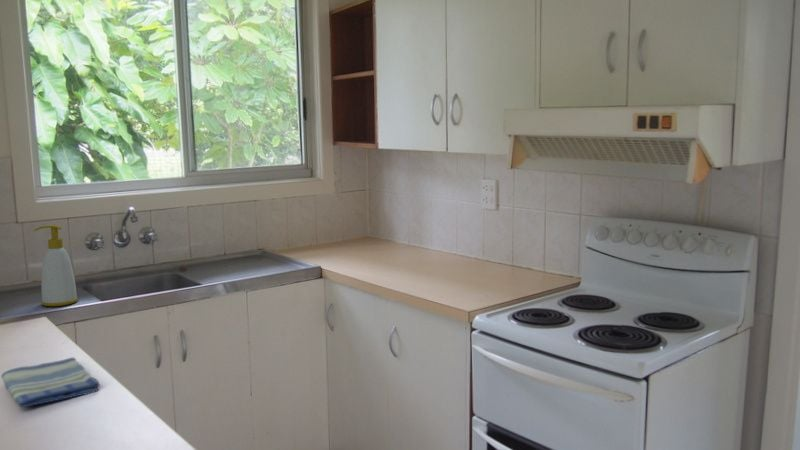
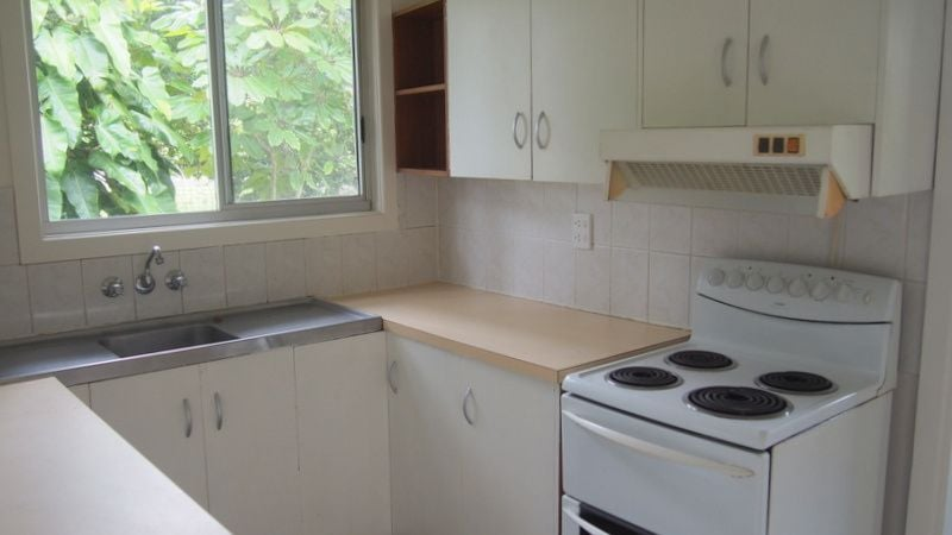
- dish towel [1,356,101,408]
- soap bottle [33,224,79,307]
